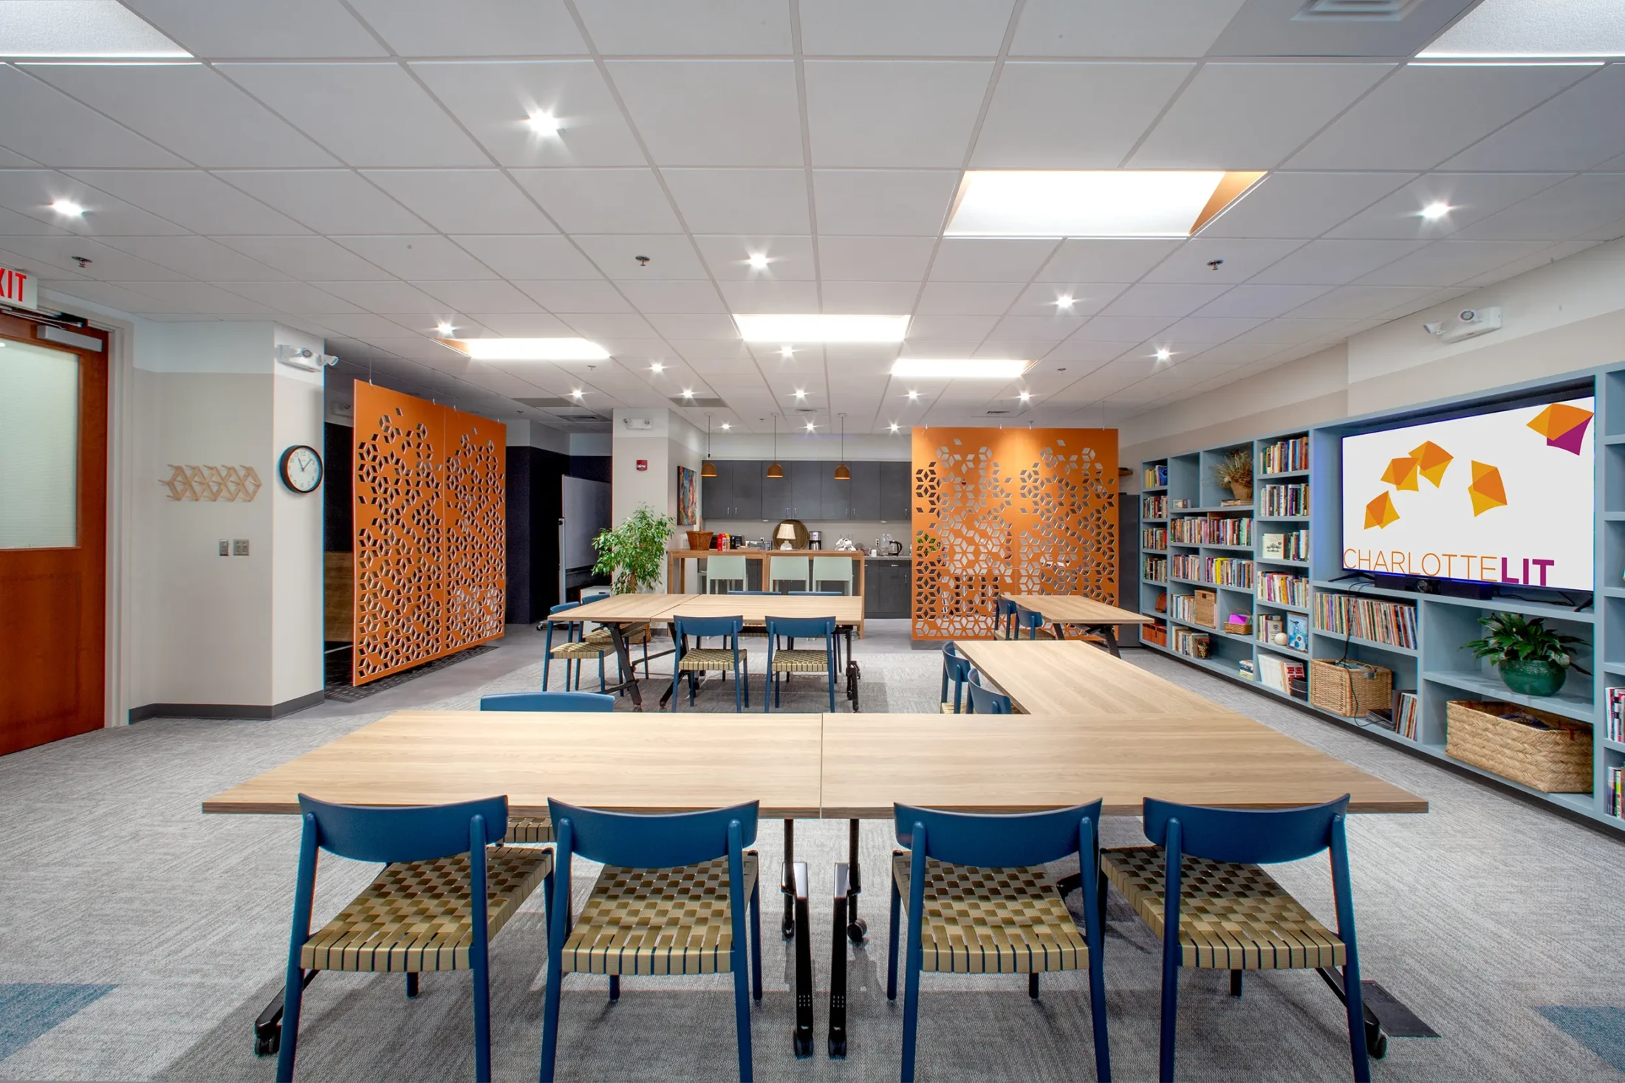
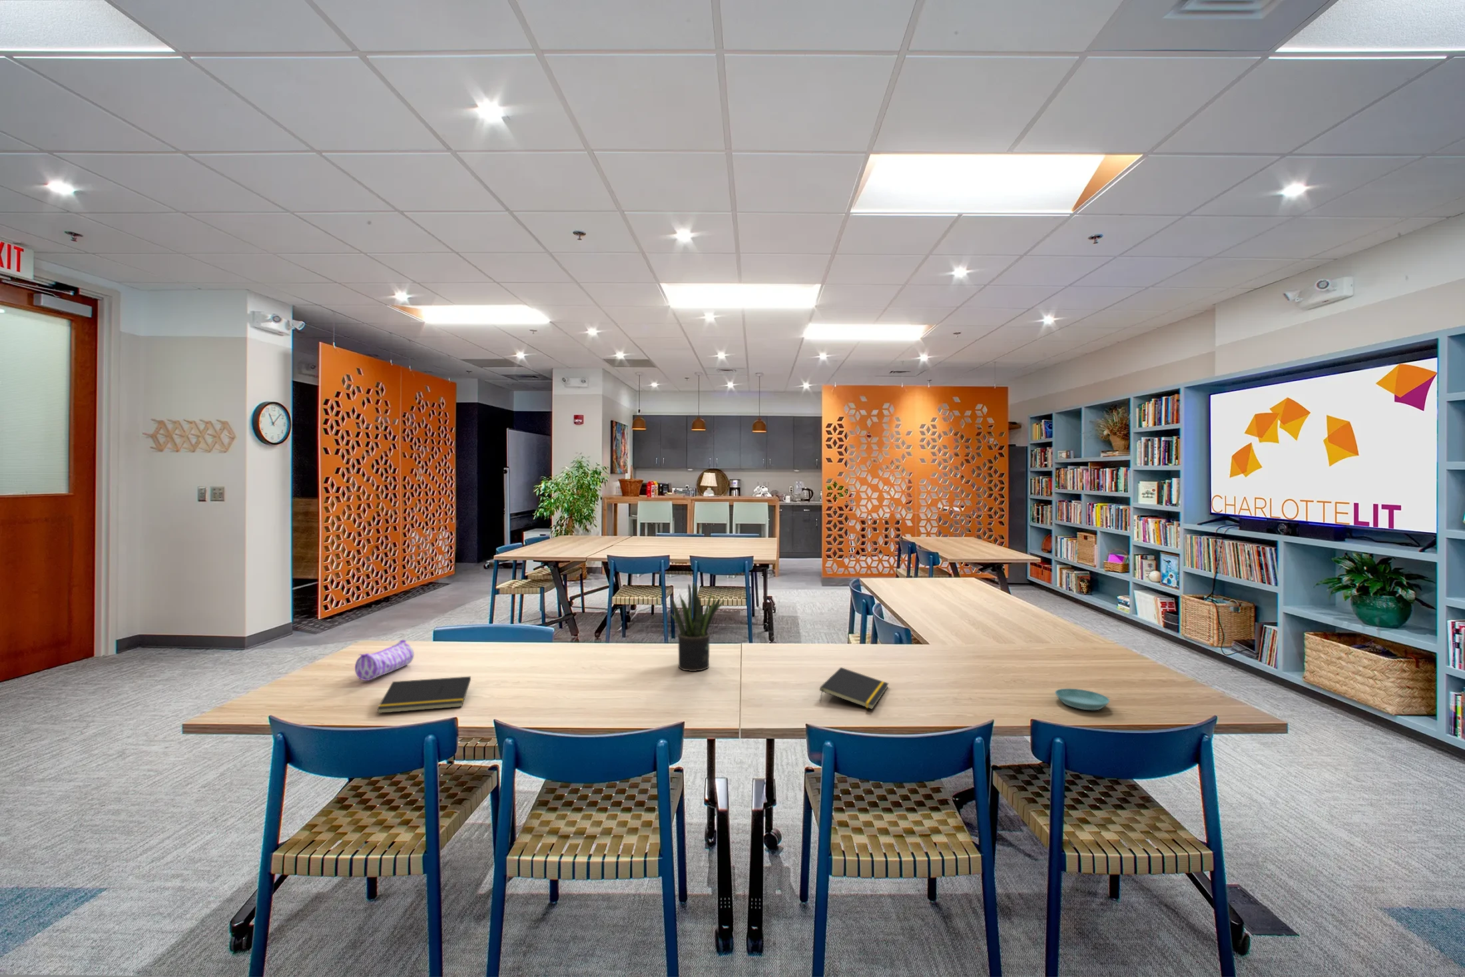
+ notepad [376,676,472,714]
+ notepad [819,666,889,710]
+ potted plant [670,581,726,672]
+ saucer [1054,688,1110,711]
+ pencil case [354,639,415,682]
